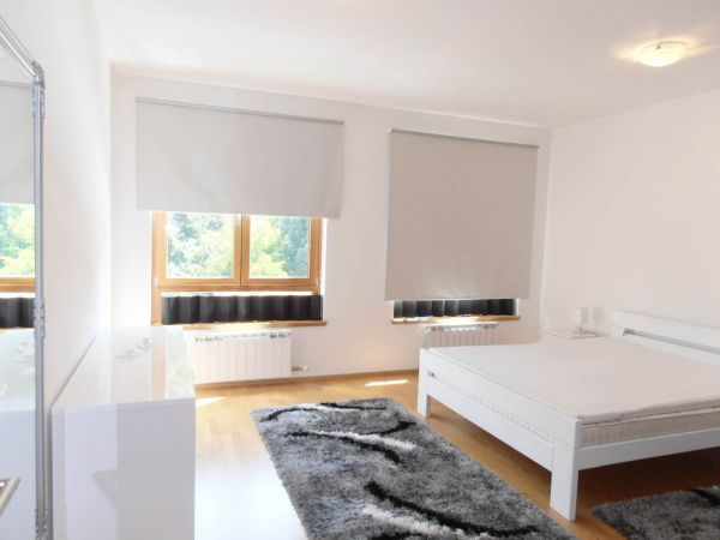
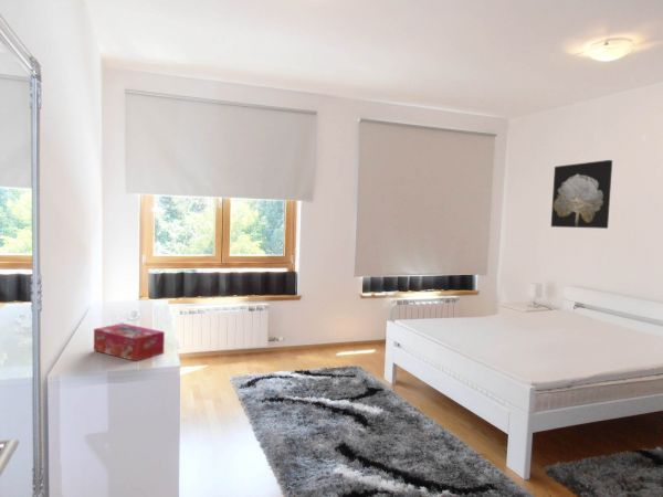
+ tissue box [93,322,166,362]
+ wall art [550,159,613,230]
